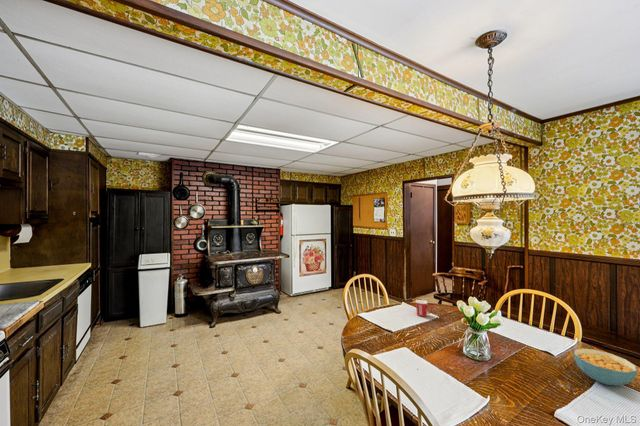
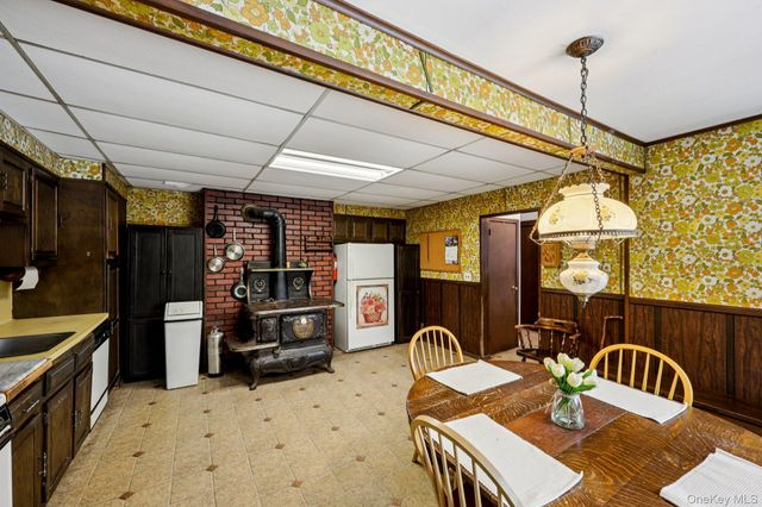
- cereal bowl [573,347,638,386]
- mug [415,299,434,318]
